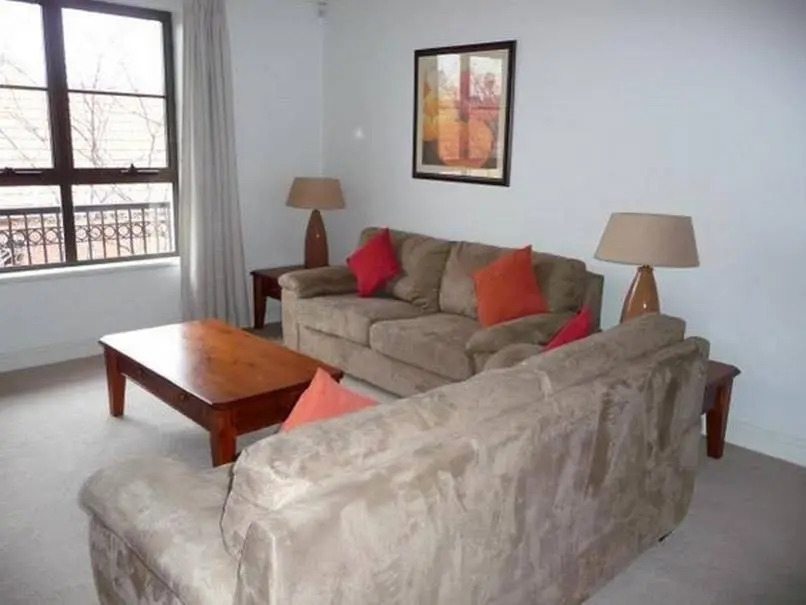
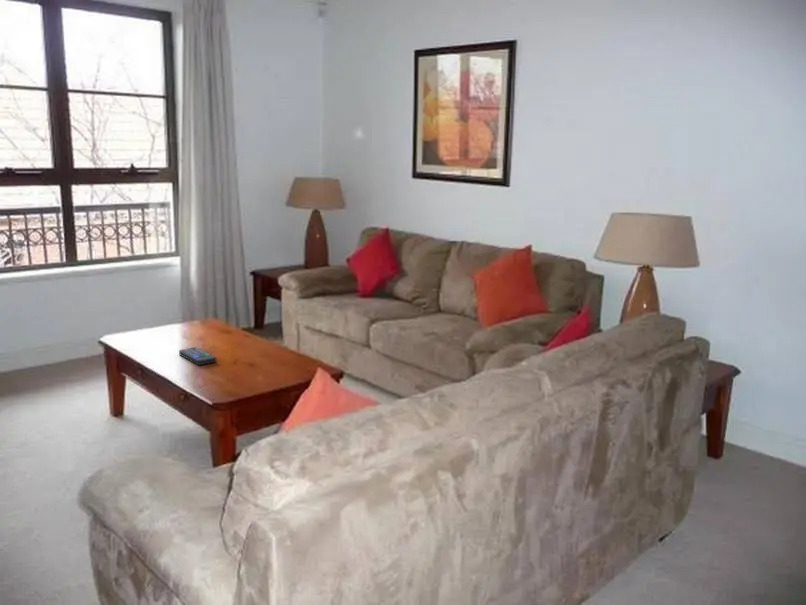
+ remote control [178,346,217,366]
